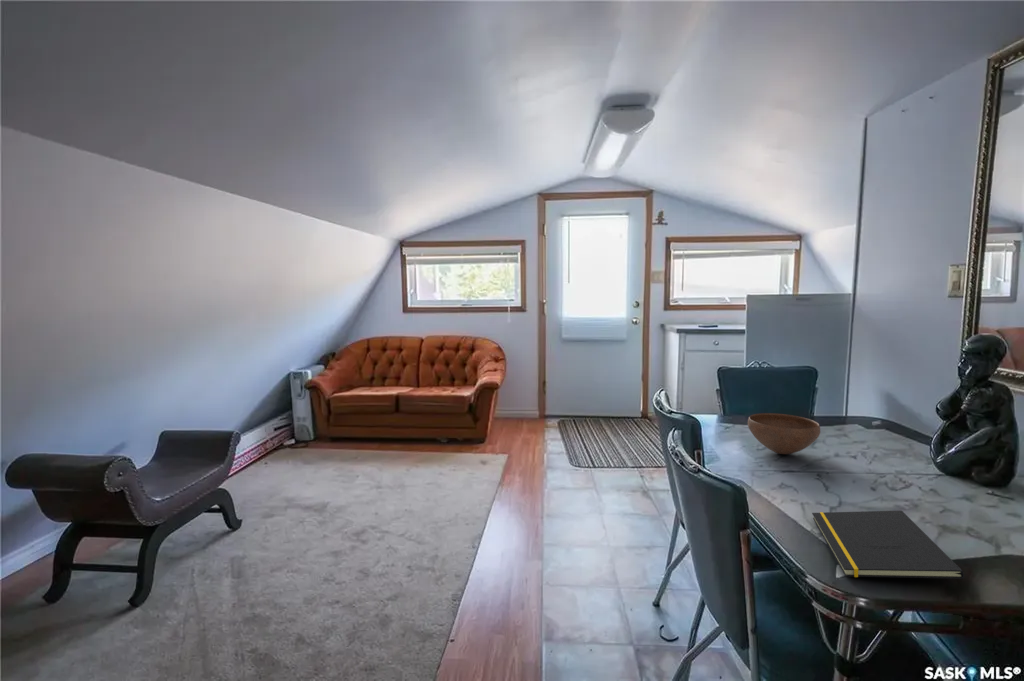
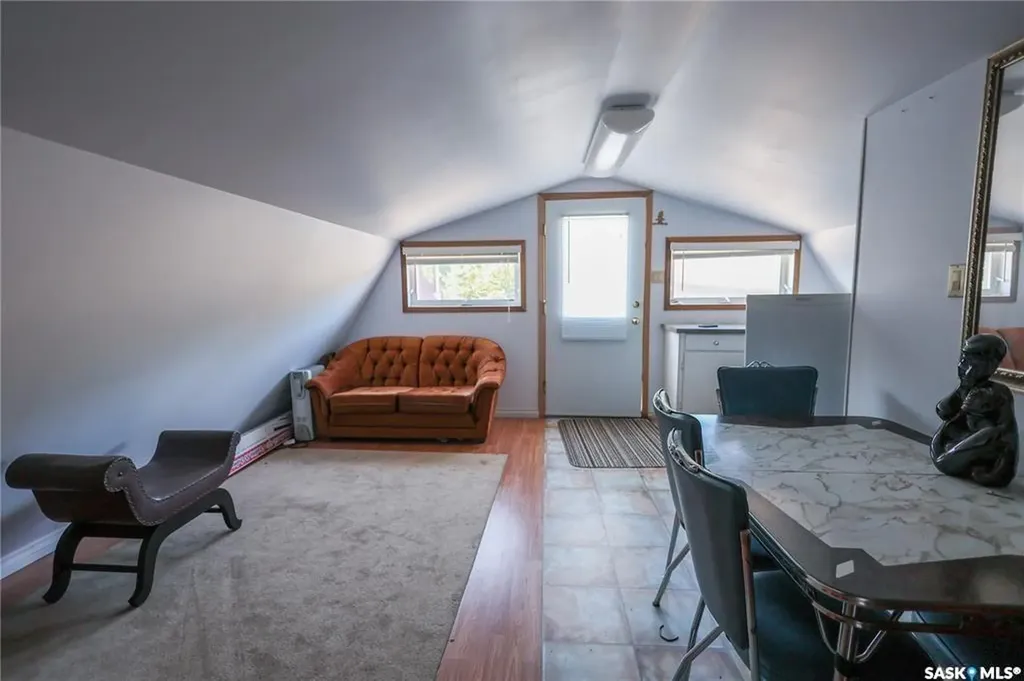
- bowl [747,412,821,455]
- notepad [811,510,965,580]
